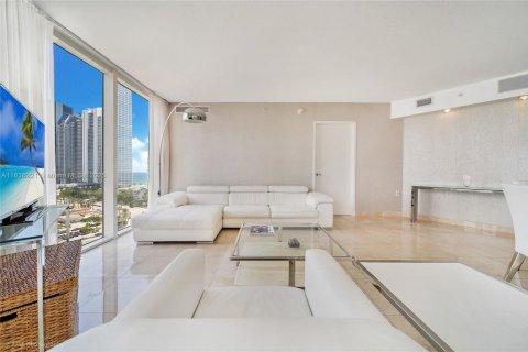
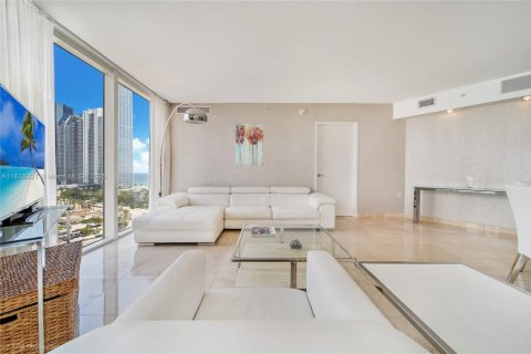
+ wall art [235,122,264,166]
